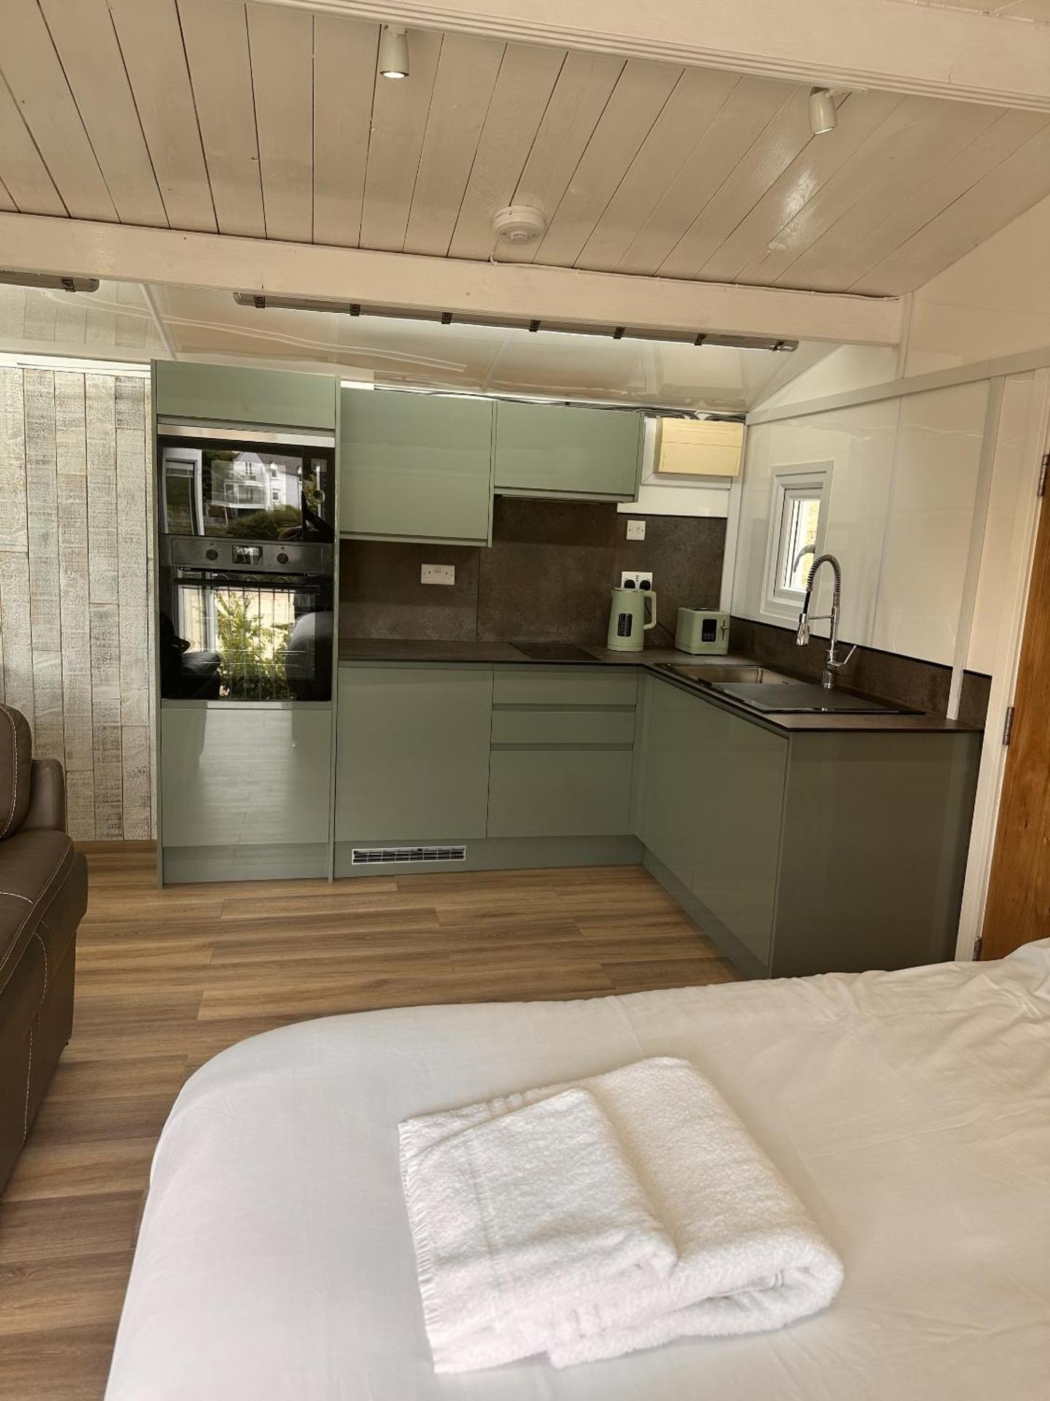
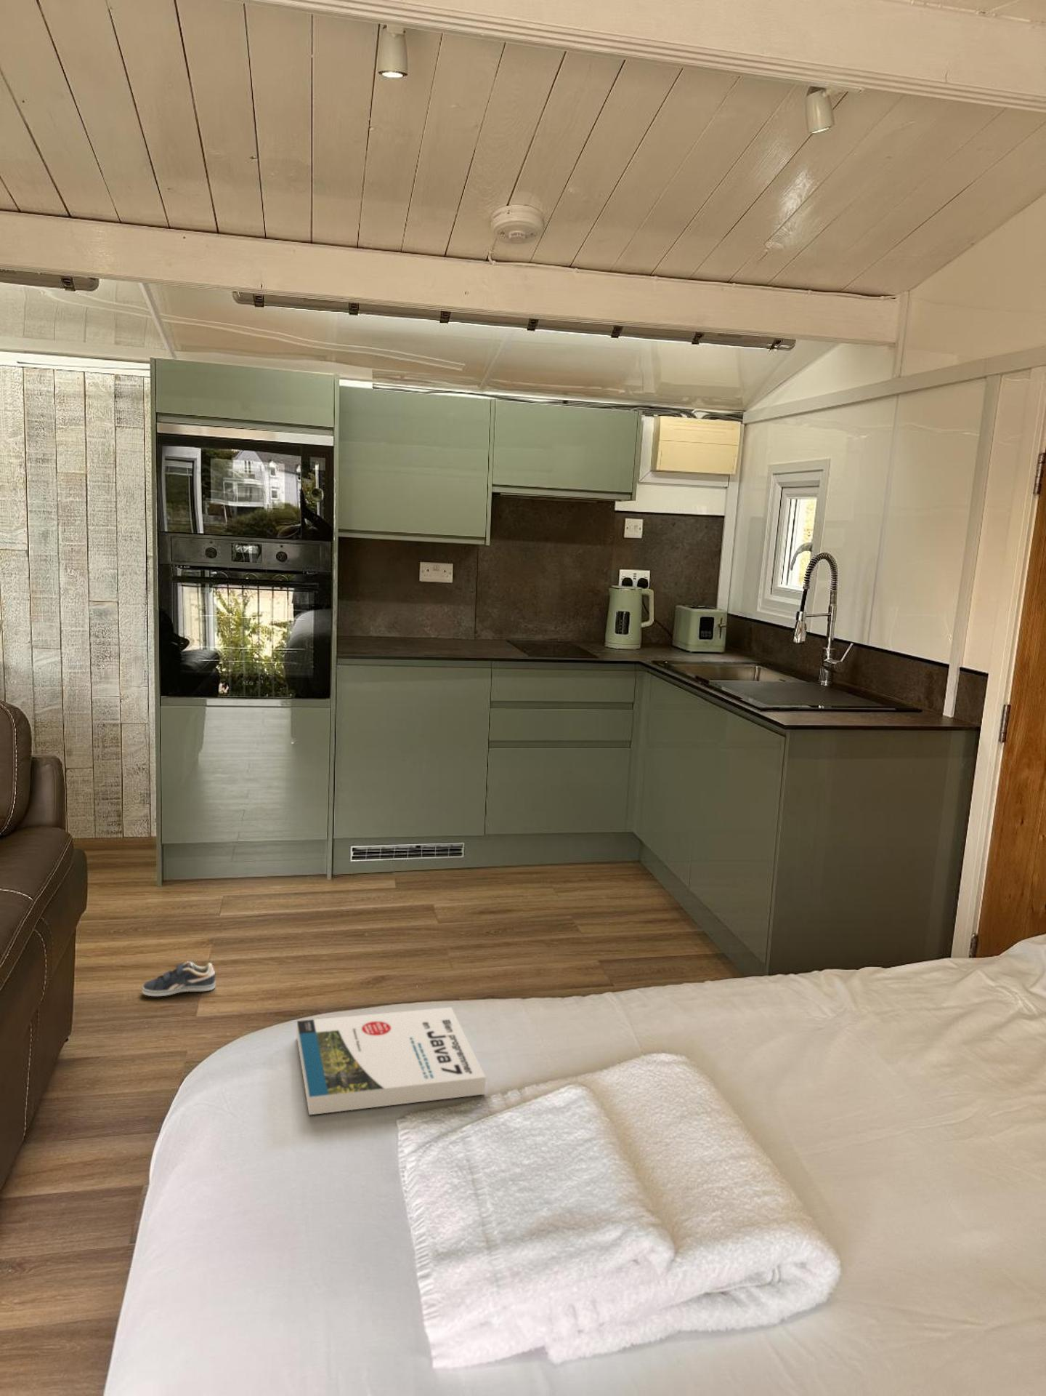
+ sneaker [141,961,216,997]
+ book [296,1006,487,1116]
